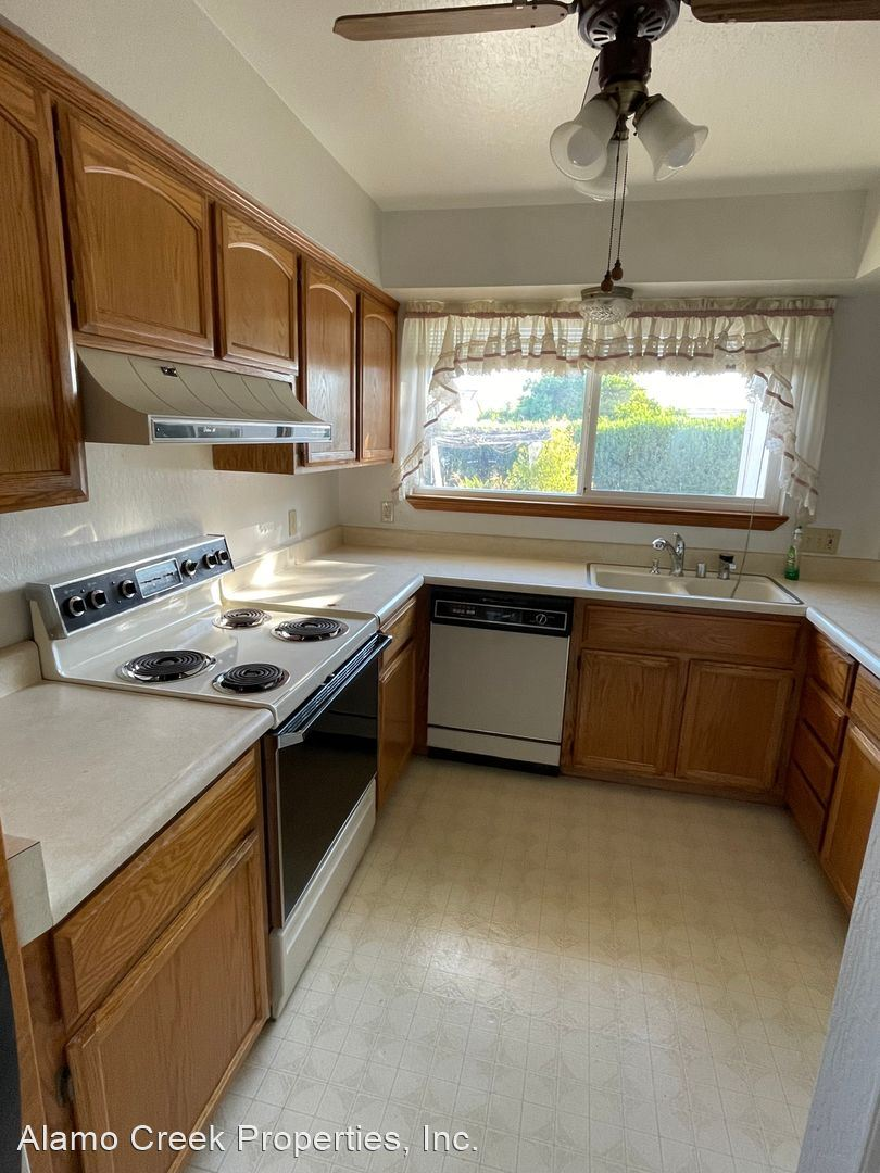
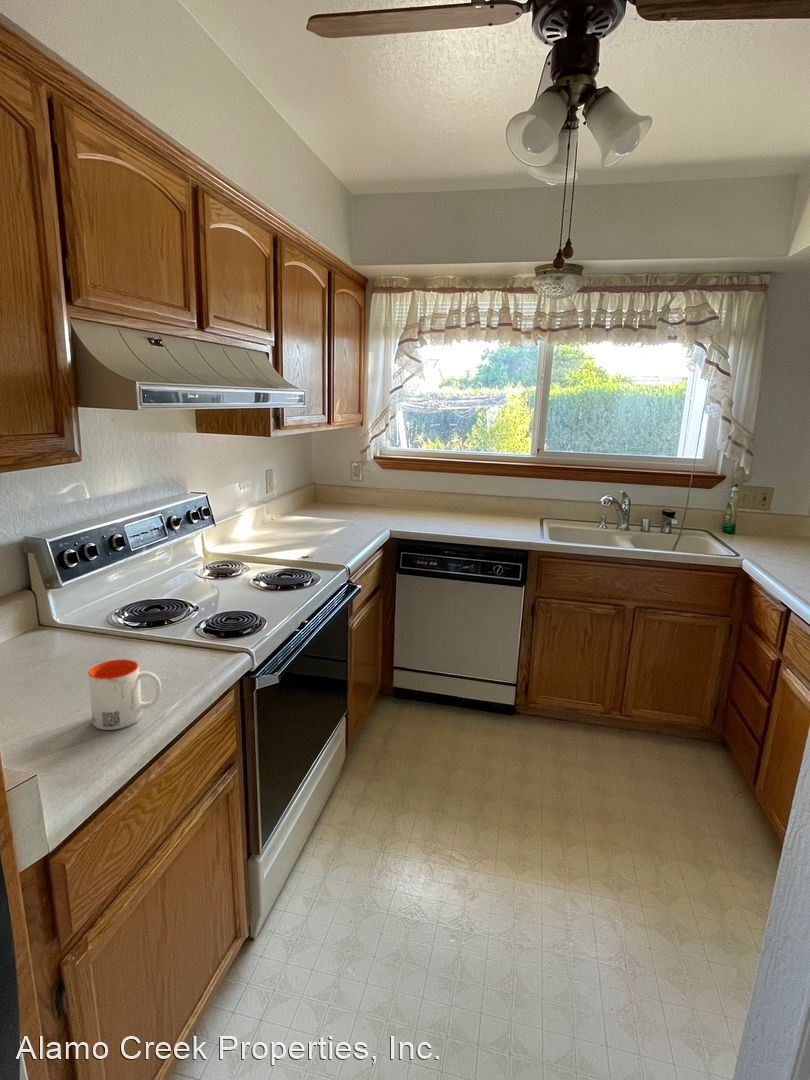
+ mug [87,658,162,731]
